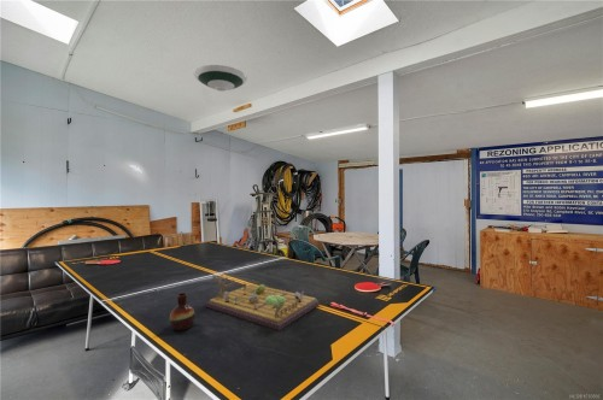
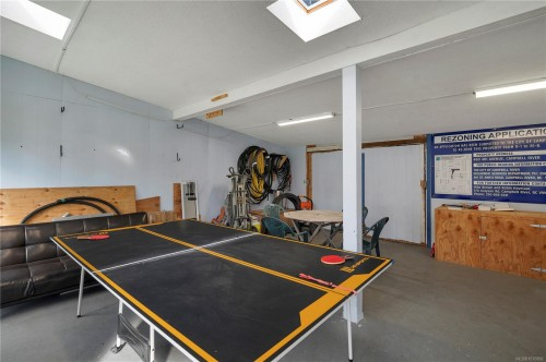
- vase [169,292,197,331]
- gameboard [205,273,321,331]
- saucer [193,64,248,93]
